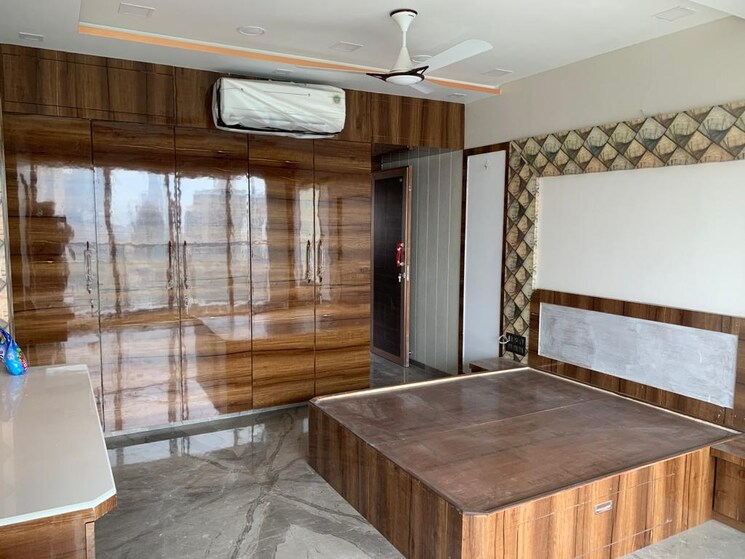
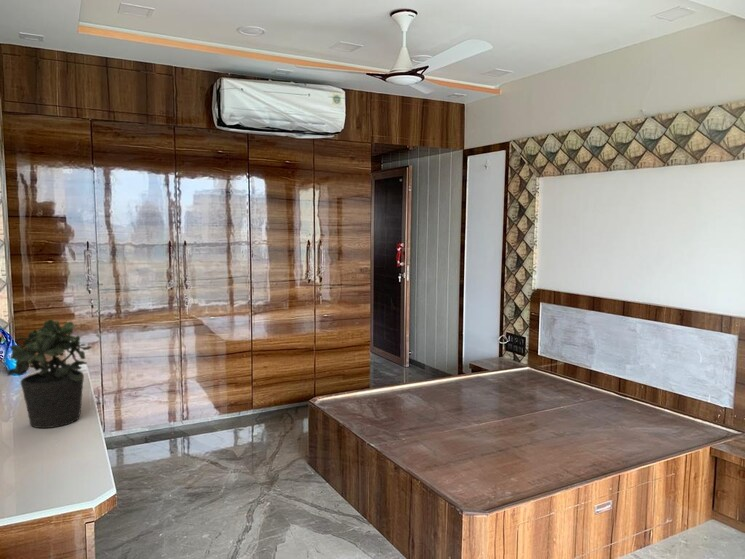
+ potted plant [7,318,93,429]
